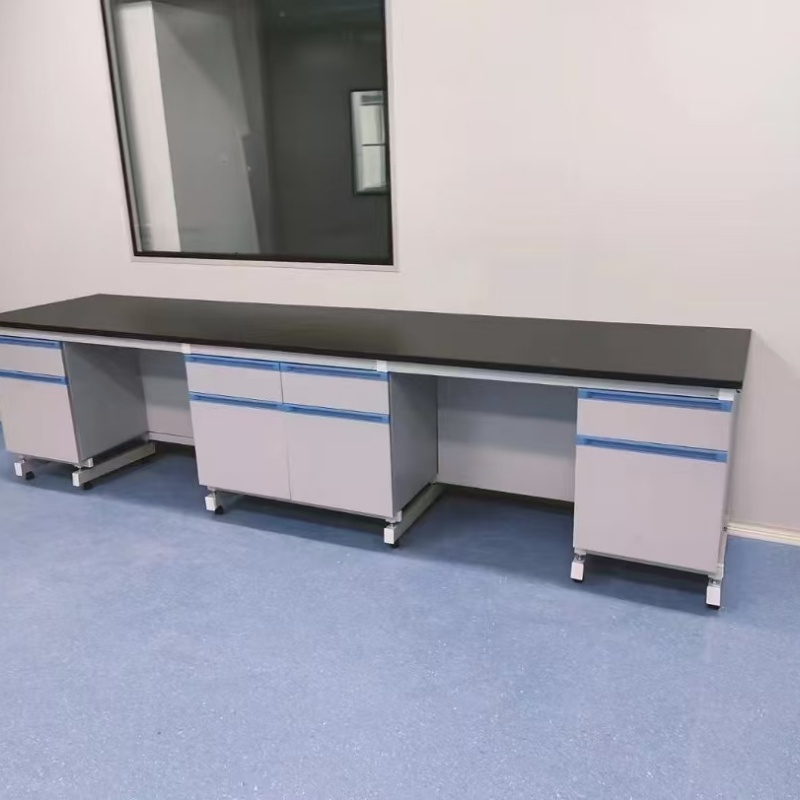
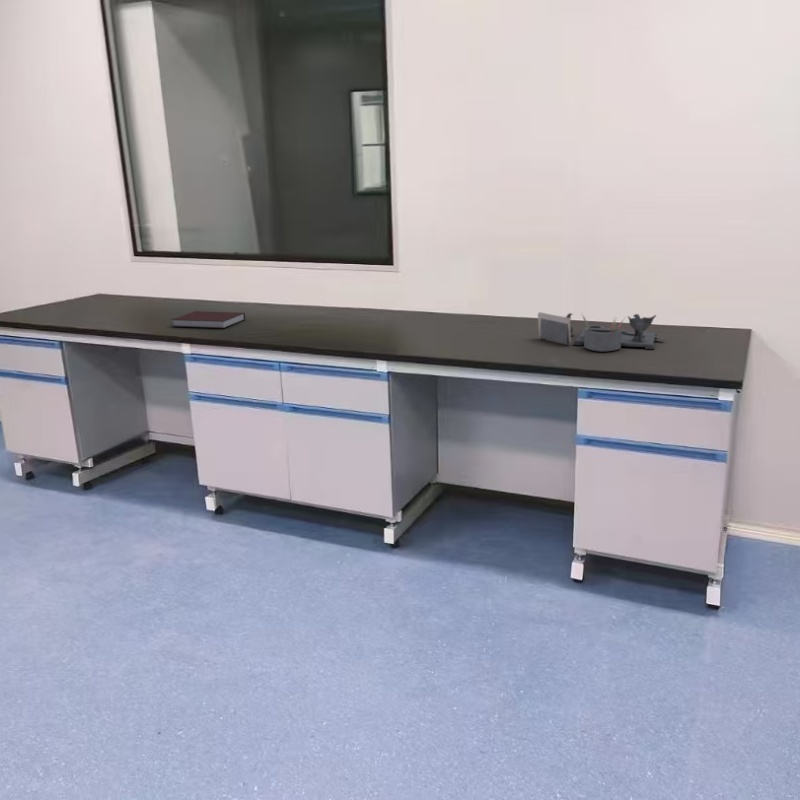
+ desk organizer [537,311,666,352]
+ notebook [171,310,246,329]
